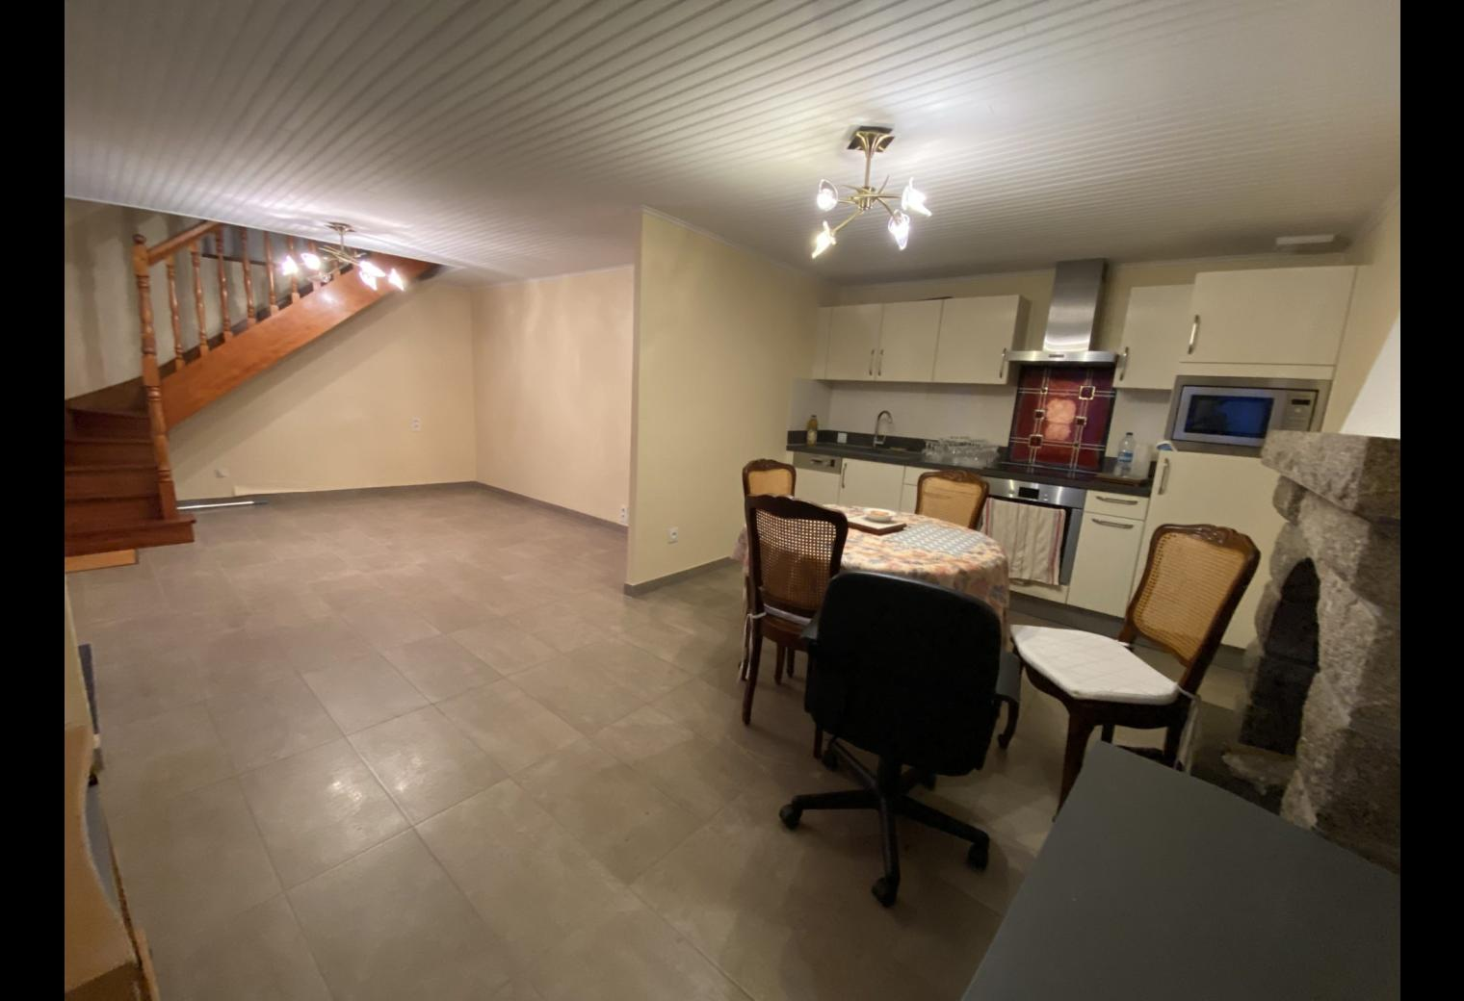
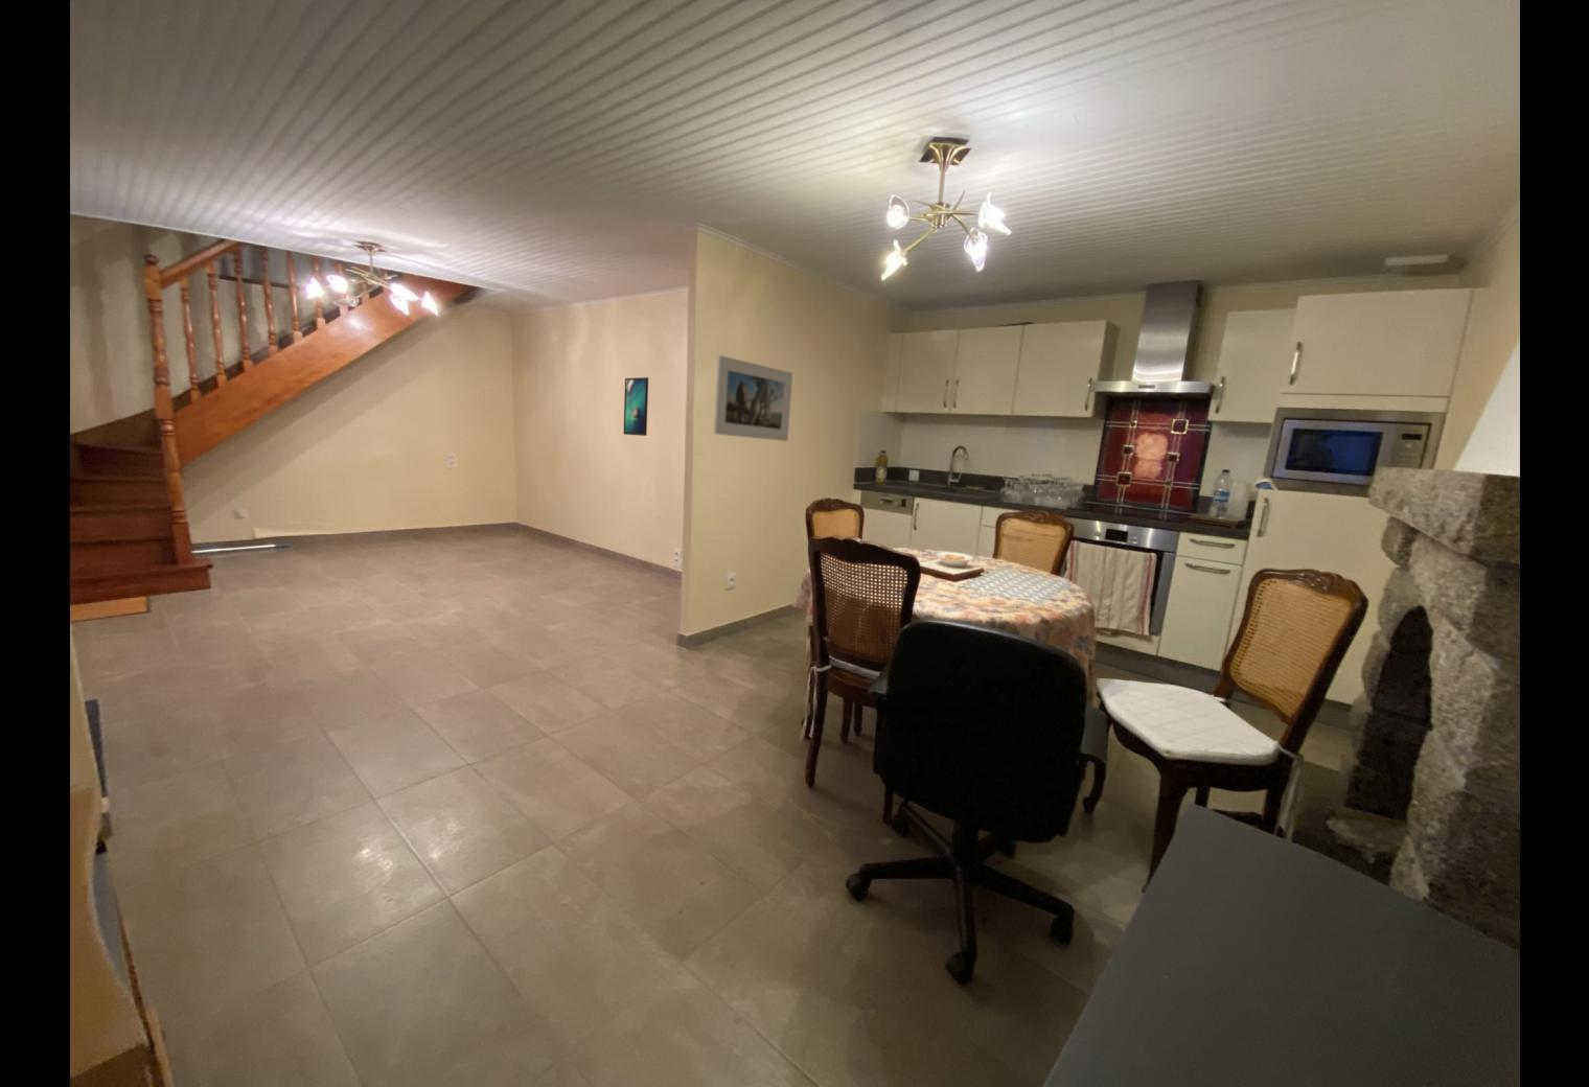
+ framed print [623,377,650,437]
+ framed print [712,354,793,442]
